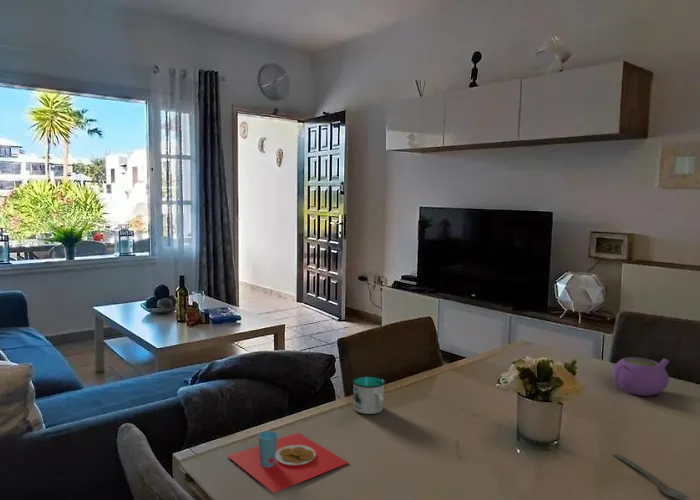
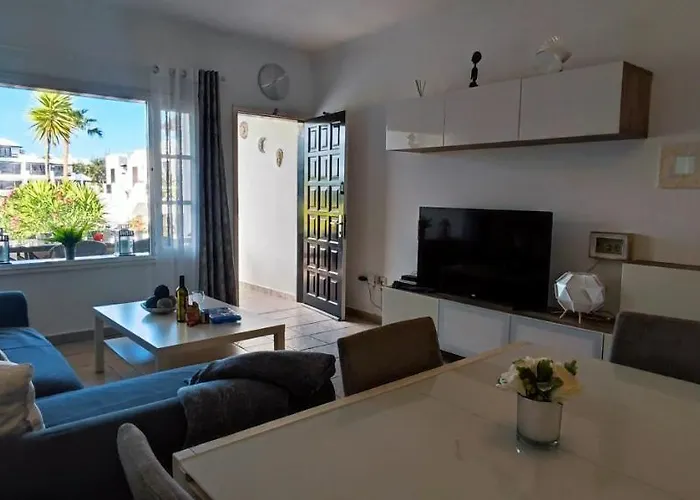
- mug [351,375,386,415]
- placemat [227,430,350,494]
- teapot [611,356,670,397]
- spoon [613,453,692,500]
